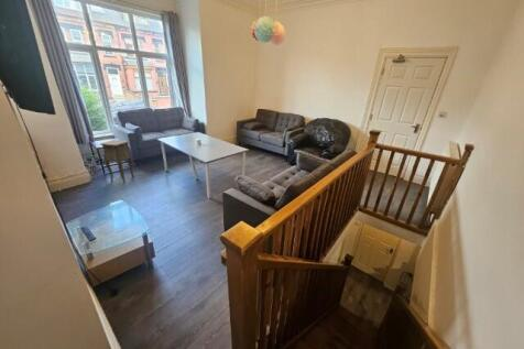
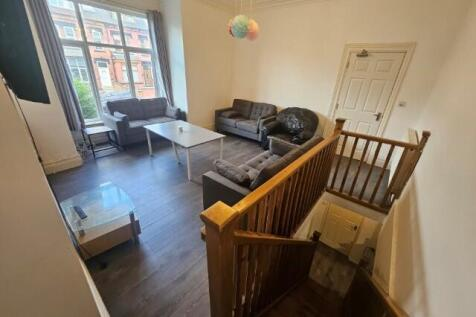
- side table [99,139,138,184]
